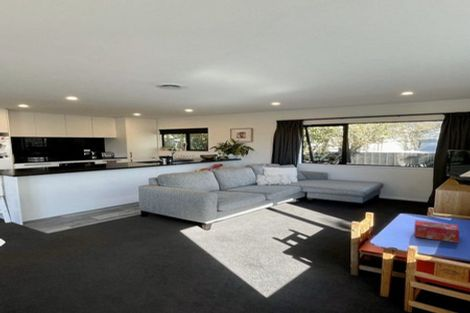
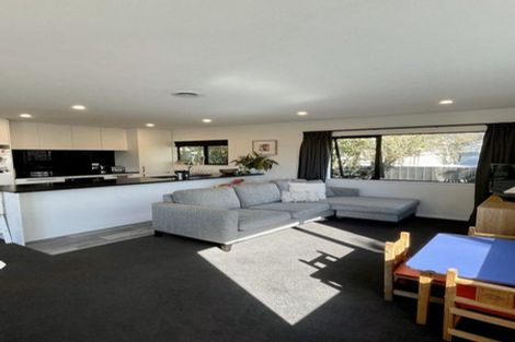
- tissue box [413,219,460,244]
